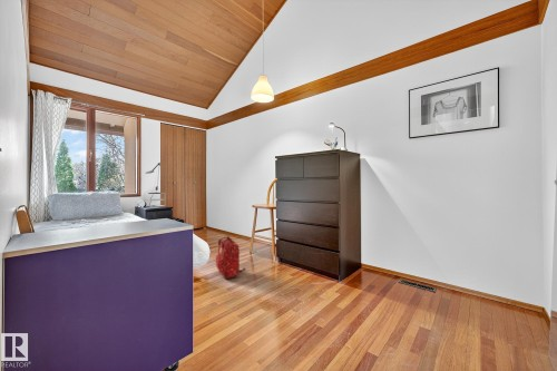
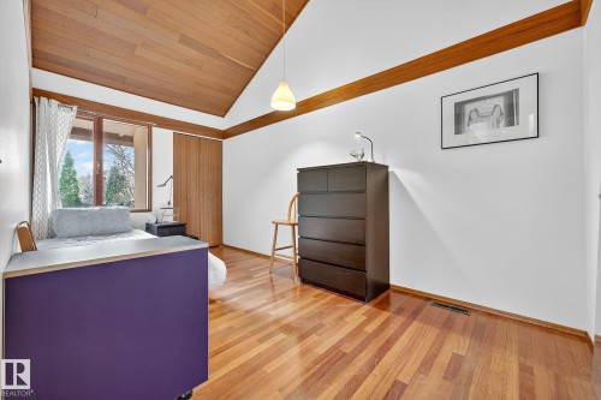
- backpack [215,235,246,280]
